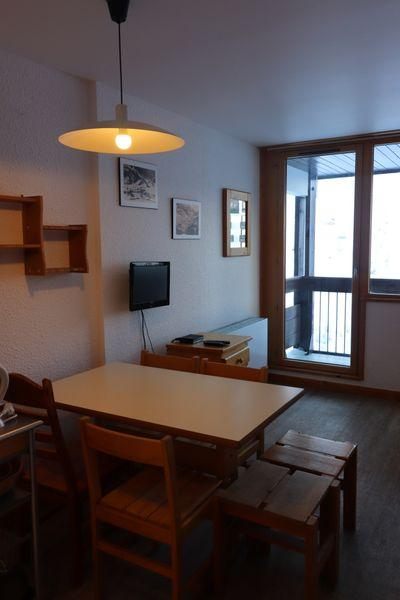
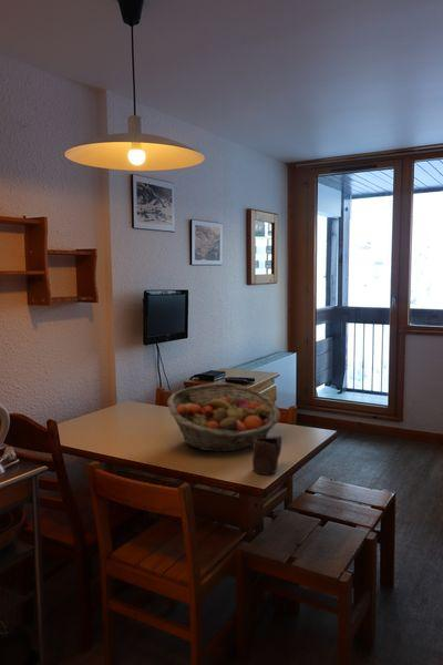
+ mug [251,436,282,475]
+ fruit basket [166,382,281,452]
